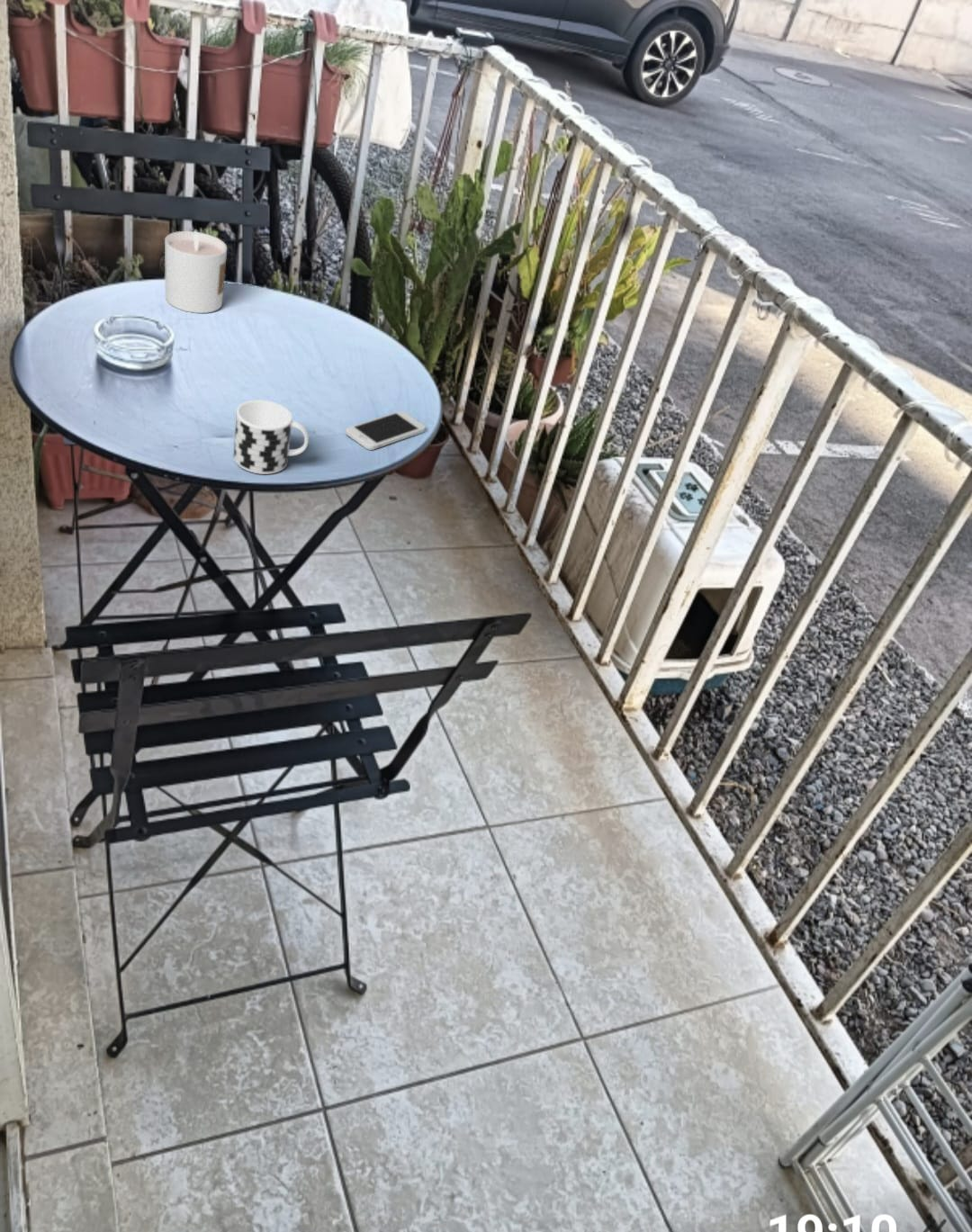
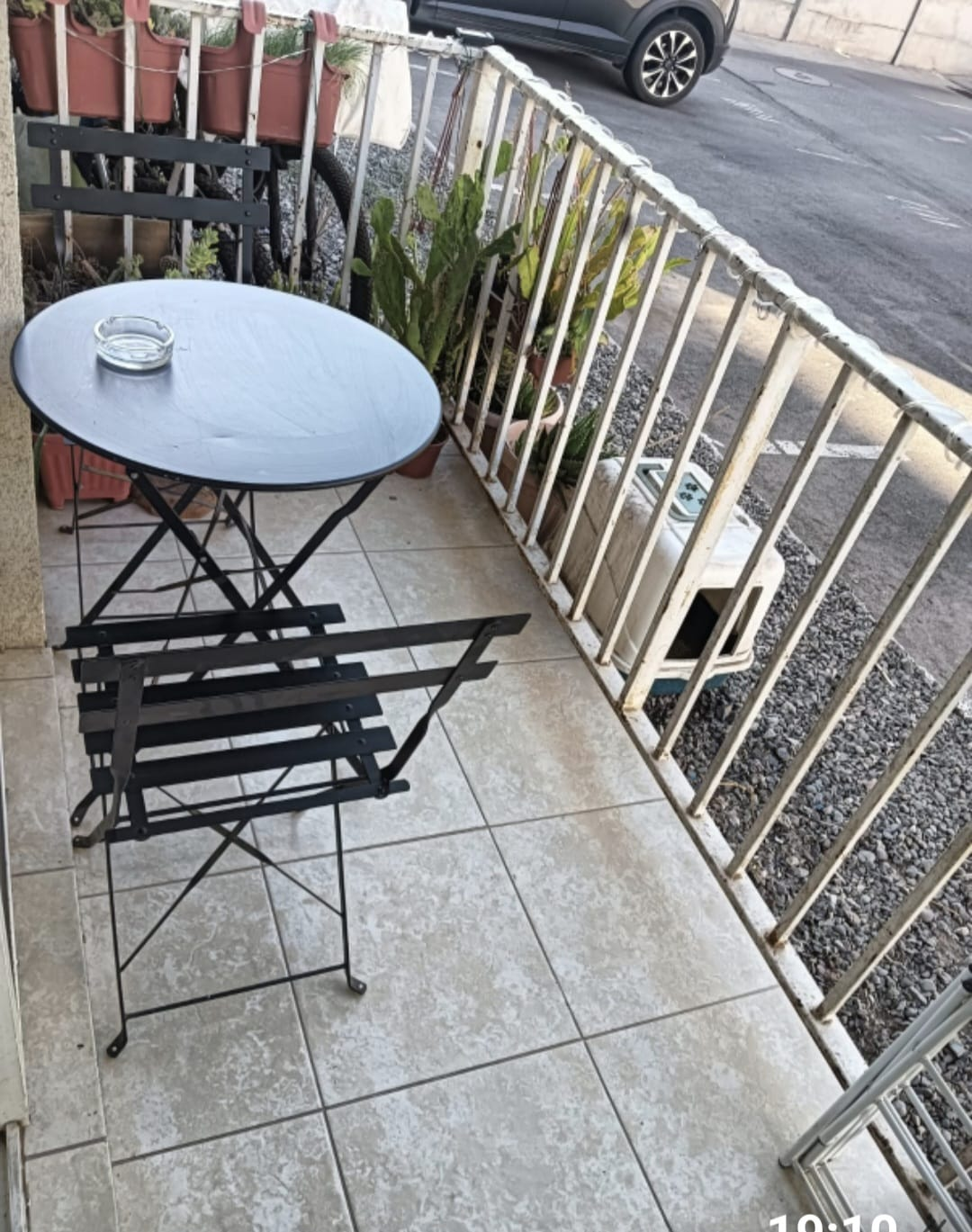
- candle [164,229,228,314]
- cup [233,400,310,475]
- smartphone [345,410,427,451]
